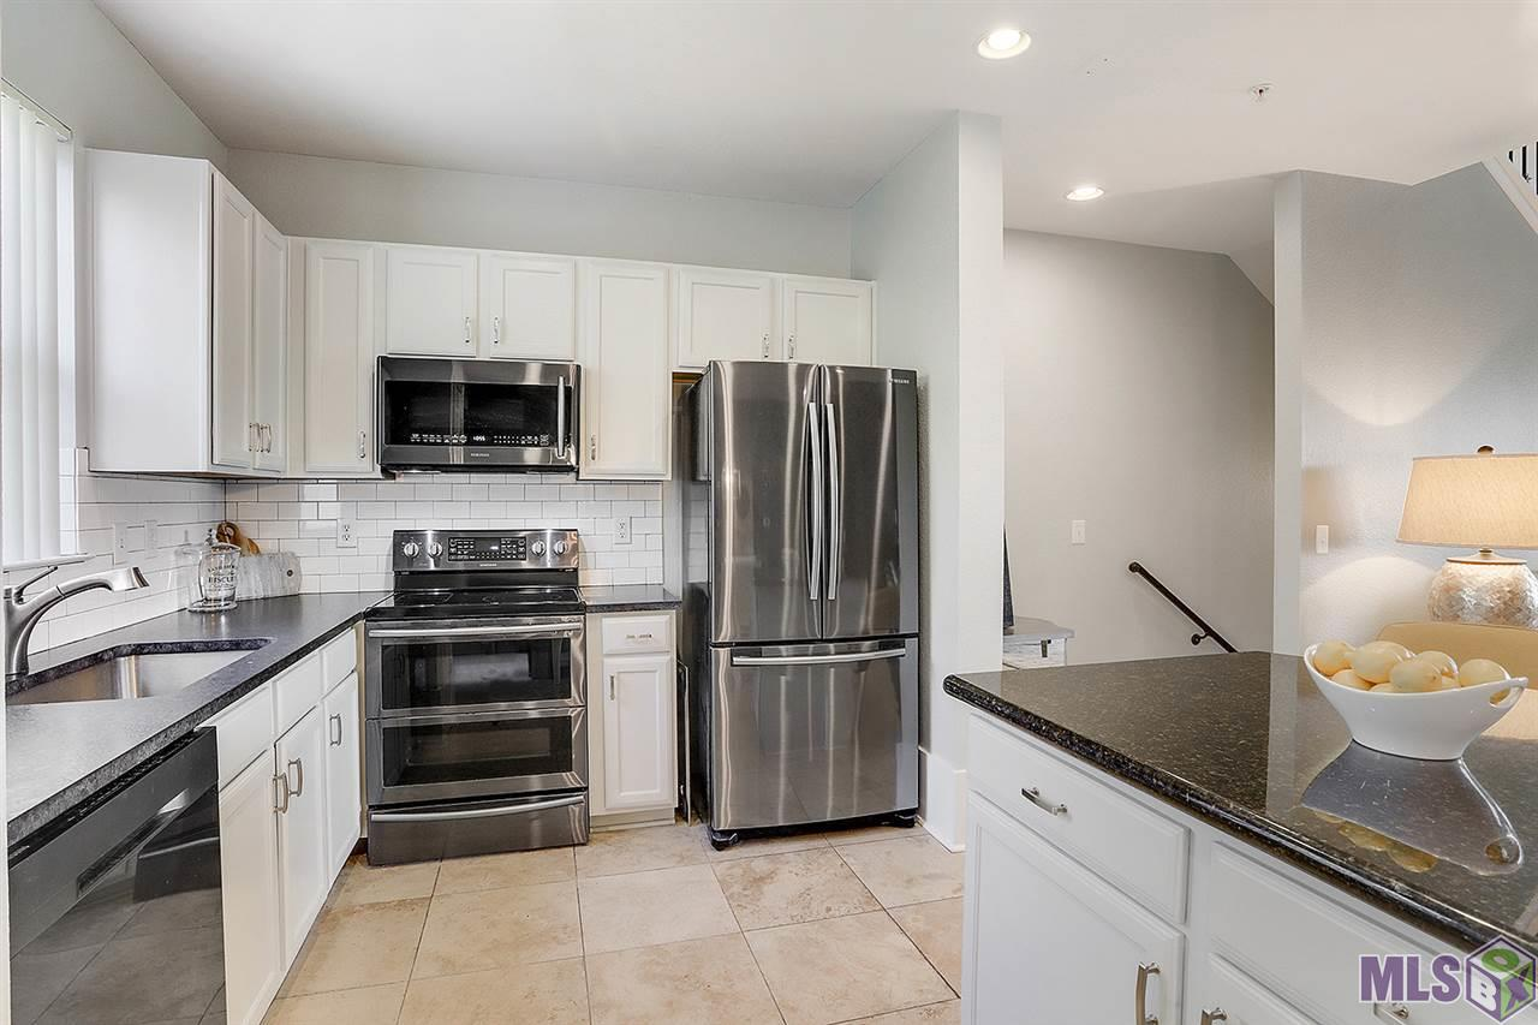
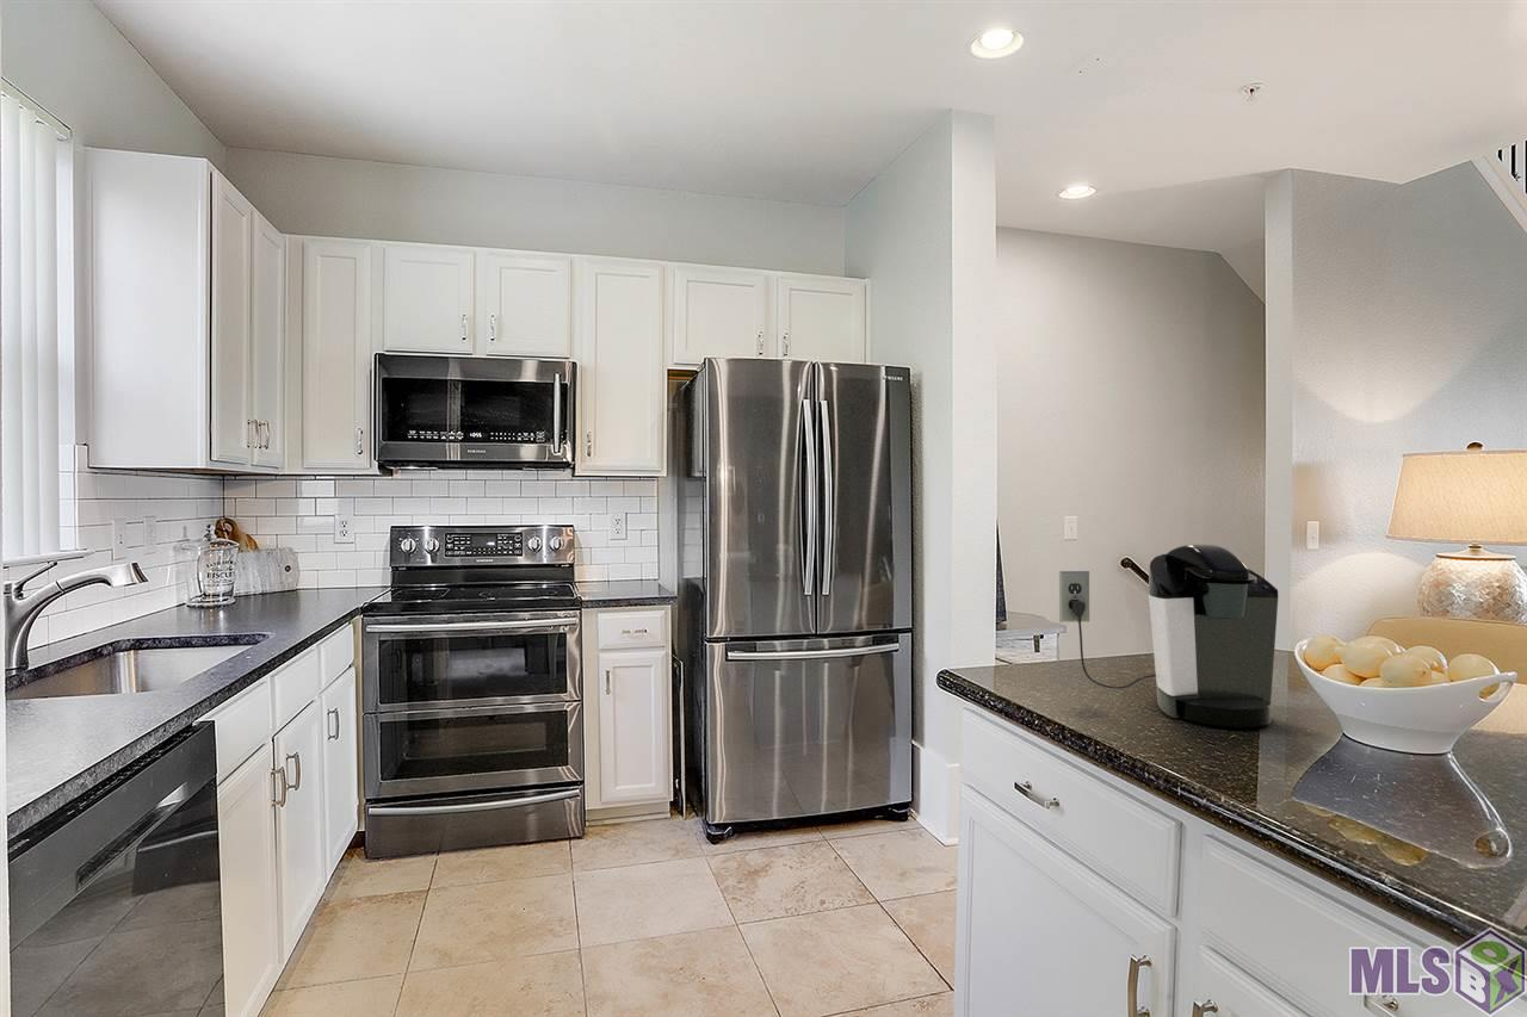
+ coffee maker [1058,544,1280,728]
